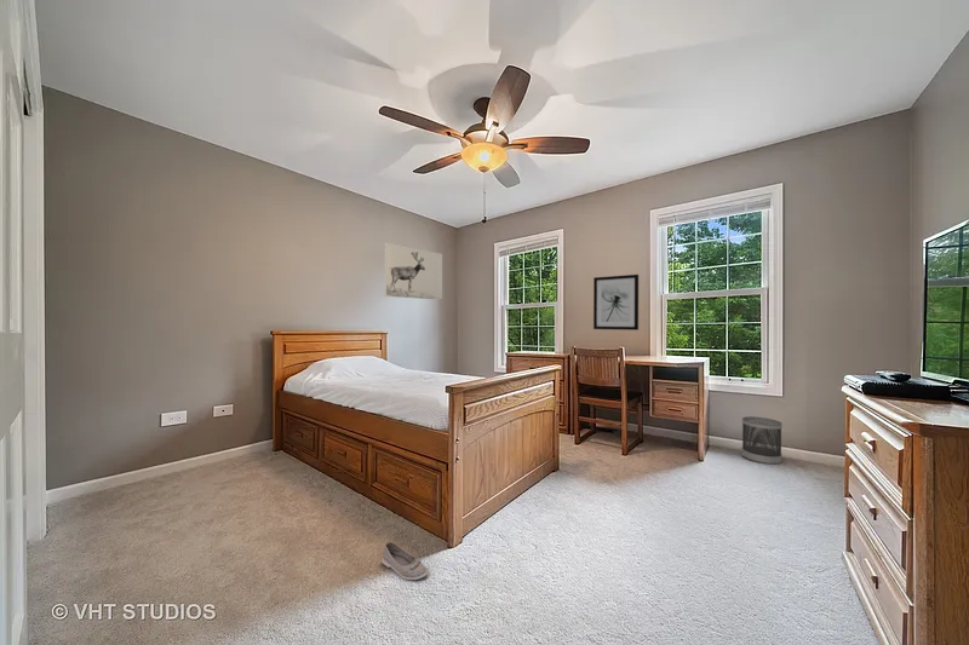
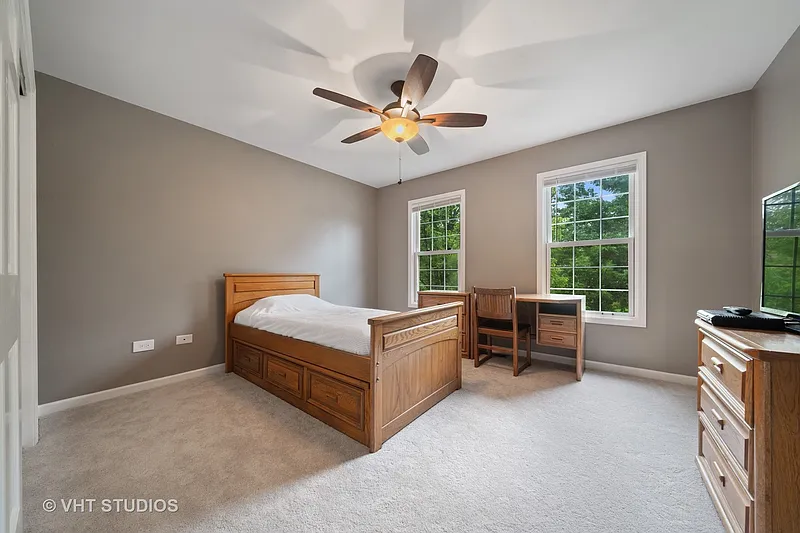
- wastebasket [741,415,784,466]
- wall art [592,273,640,332]
- wall art [383,242,443,301]
- shoe [380,541,429,581]
